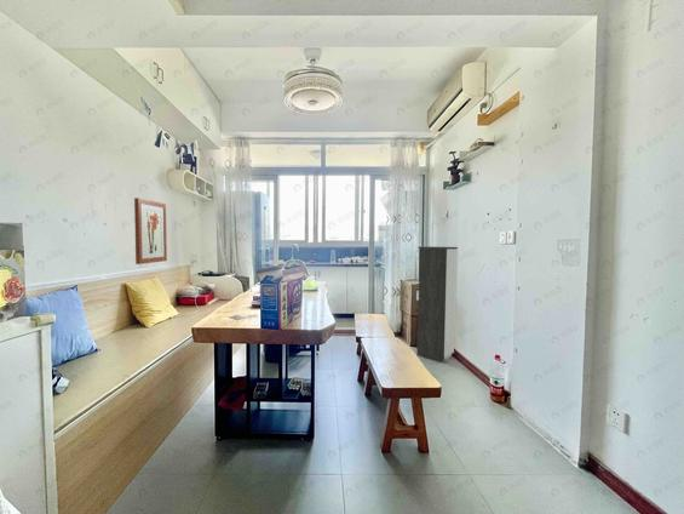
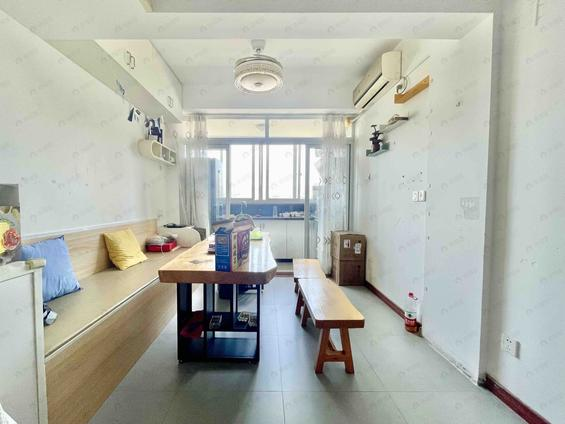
- wall art [133,196,168,265]
- storage cabinet [415,245,459,362]
